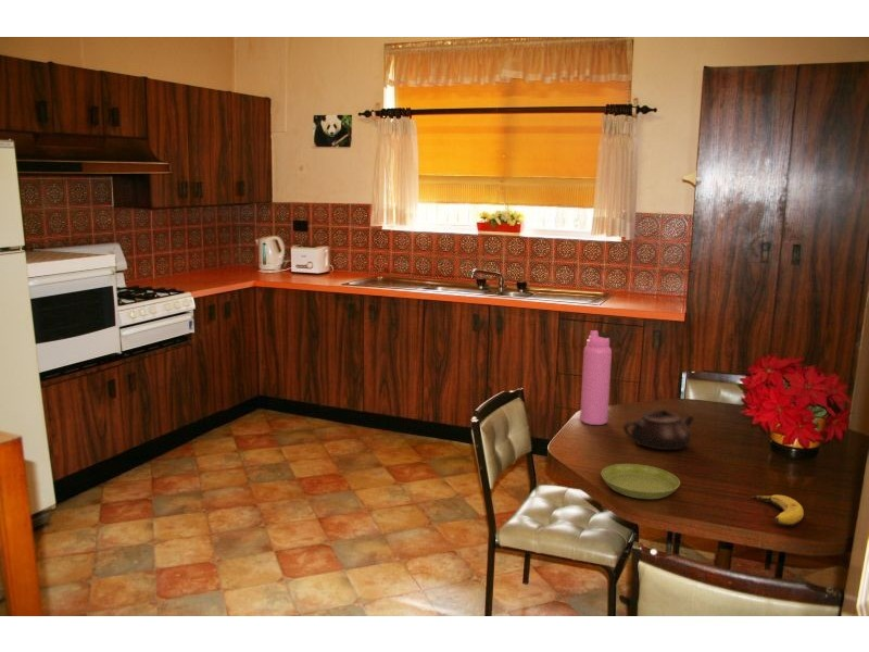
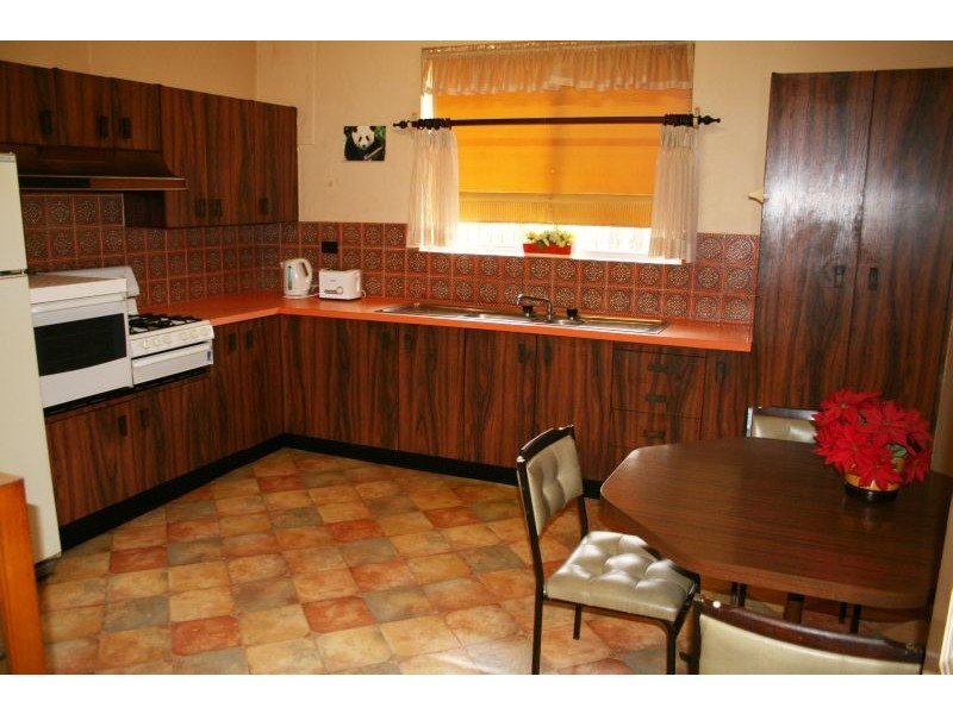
- banana [748,493,805,527]
- water bottle [579,329,613,426]
- saucer [600,463,681,500]
- teapot [622,409,695,451]
